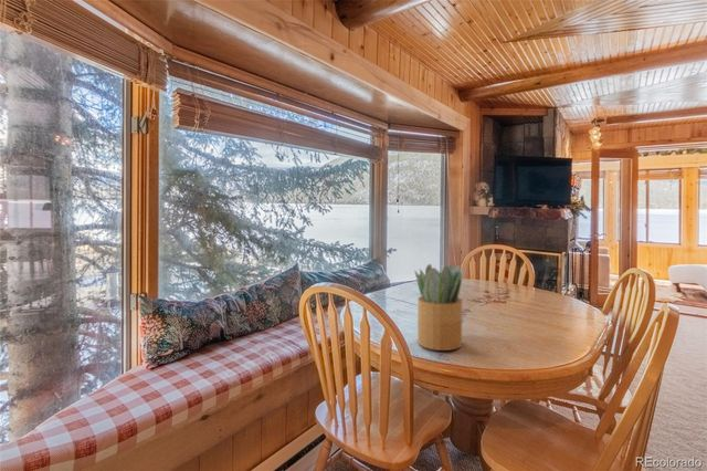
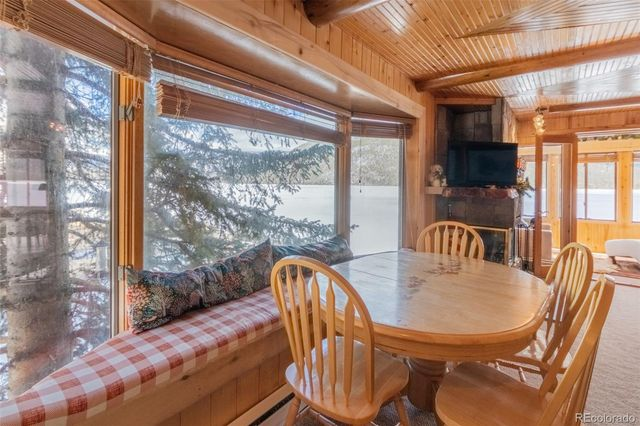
- potted plant [413,263,464,352]
